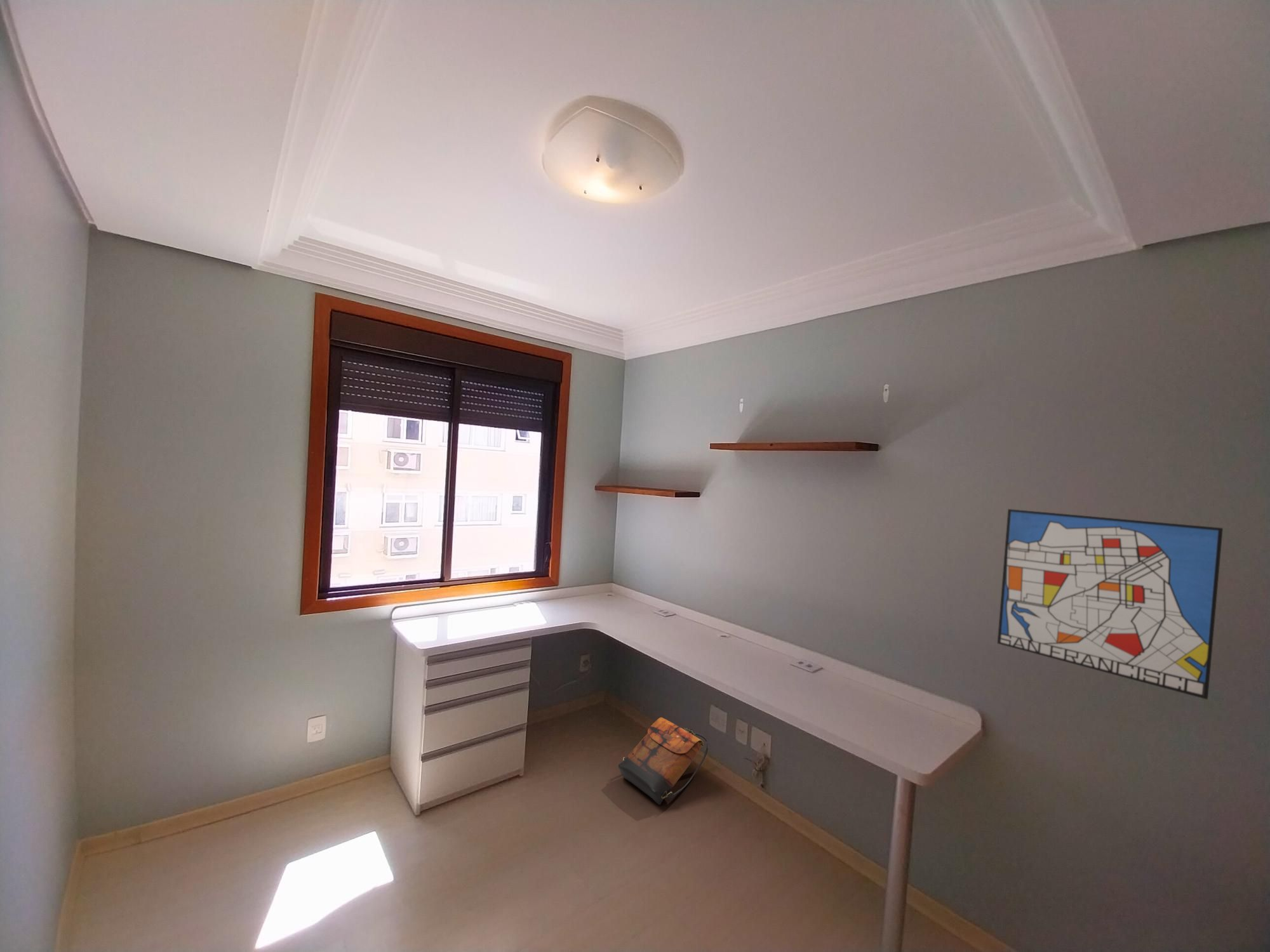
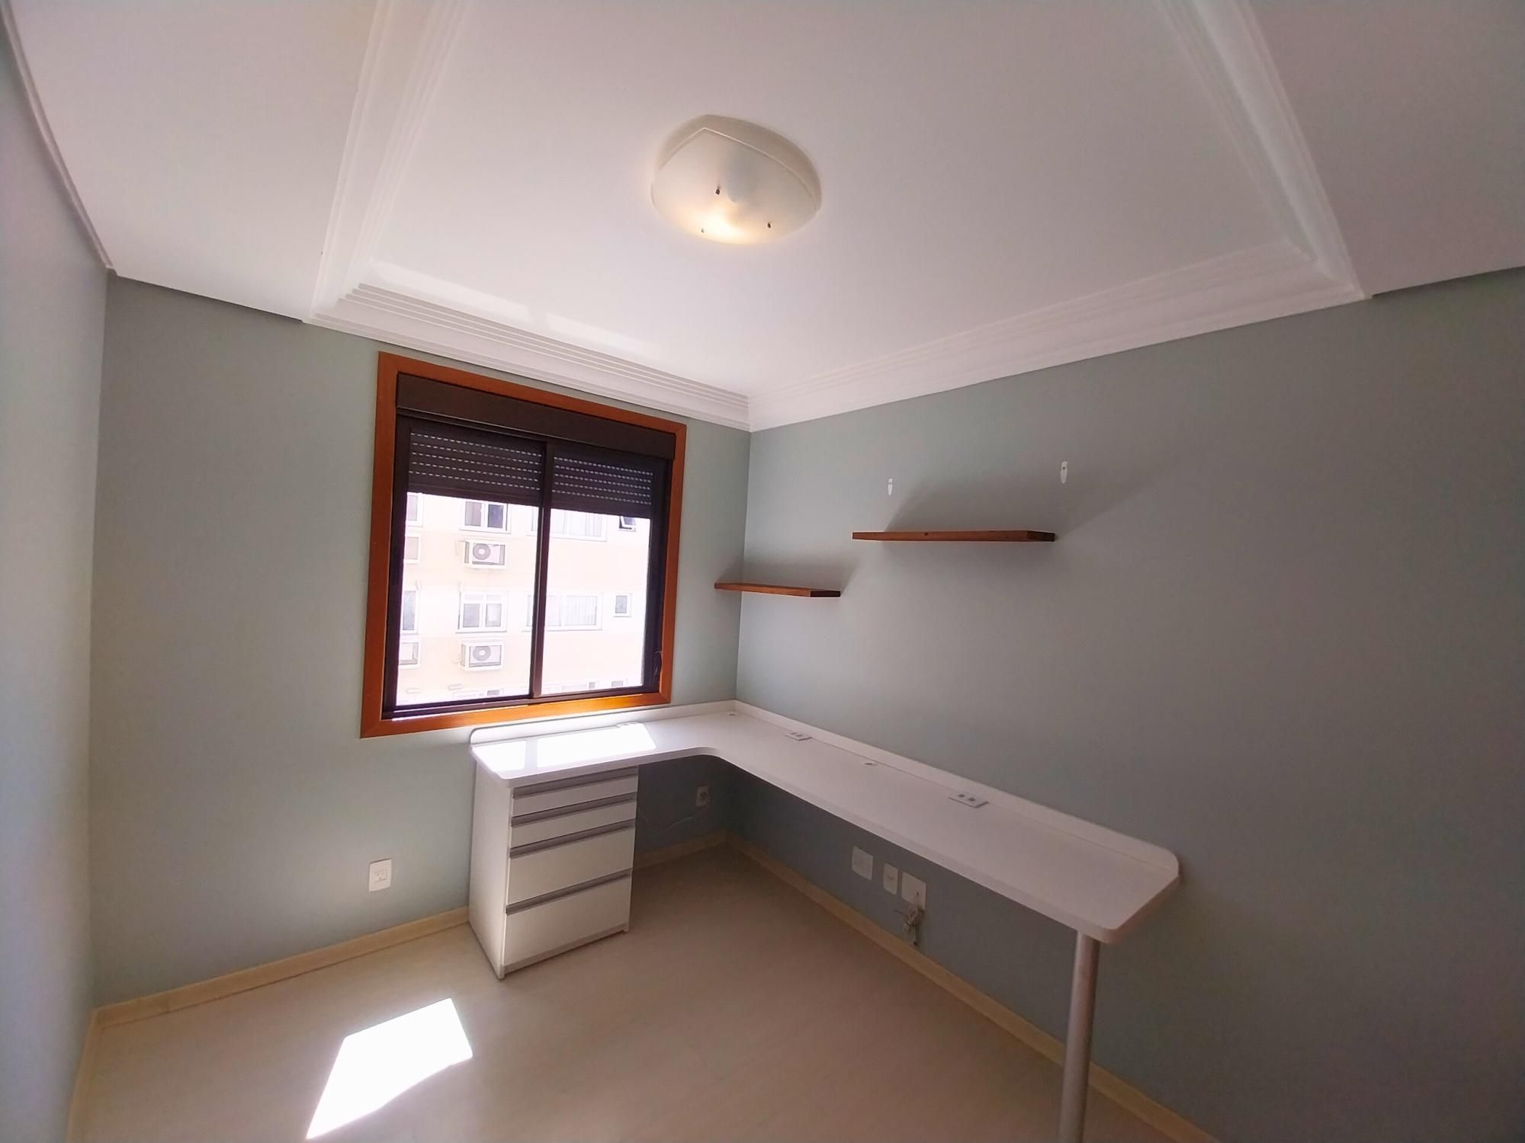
- wall art [997,508,1224,700]
- backpack [618,717,709,805]
